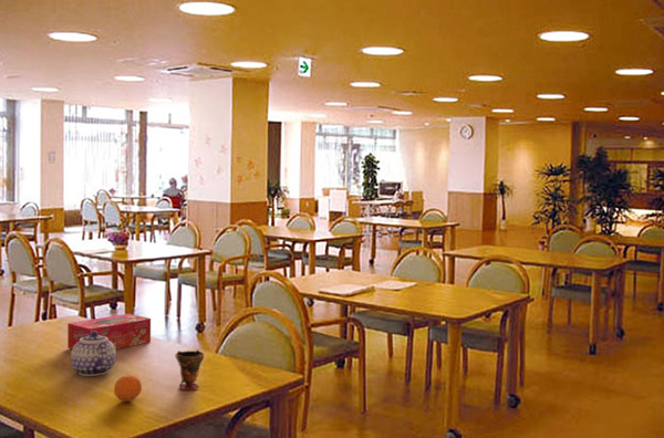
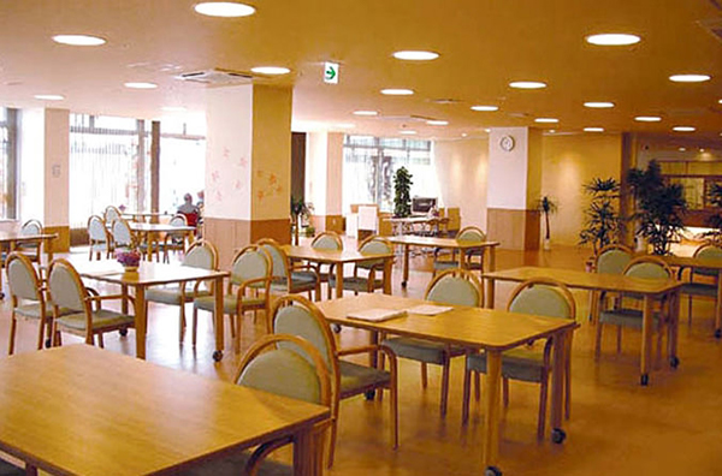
- cup [174,348,205,390]
- tissue box [66,313,152,351]
- fruit [113,374,143,403]
- teapot [70,331,117,377]
